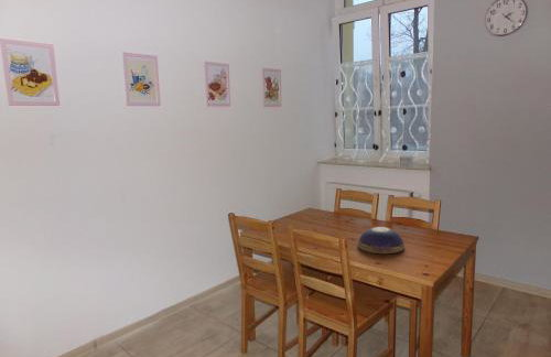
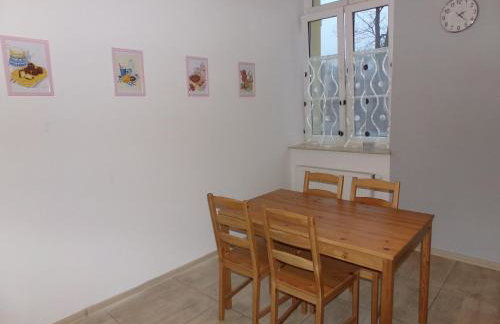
- decorative bowl [357,226,406,255]
